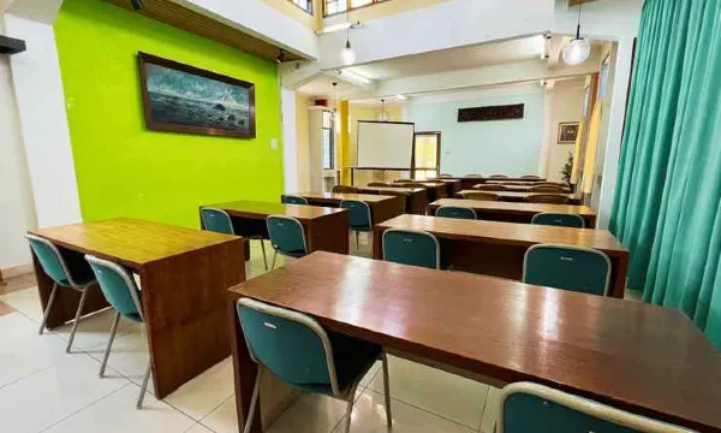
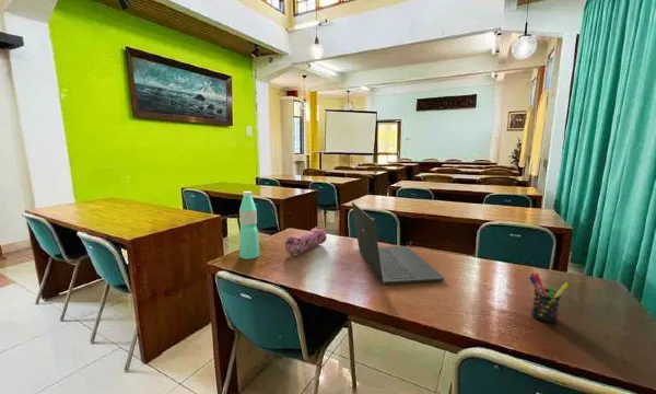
+ water bottle [238,190,260,260]
+ pencil case [284,225,328,257]
+ laptop [351,201,446,285]
+ pen holder [528,271,570,324]
